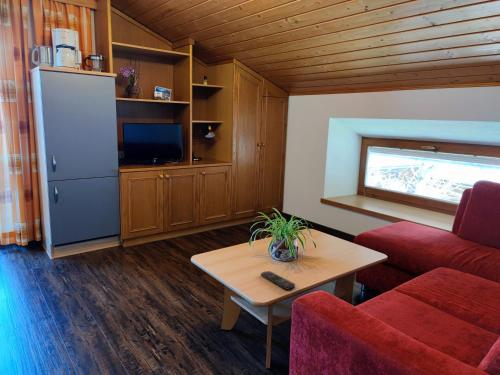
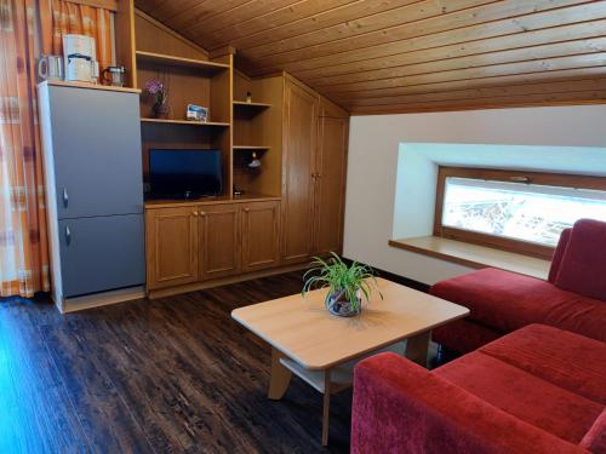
- remote control [260,270,296,291]
